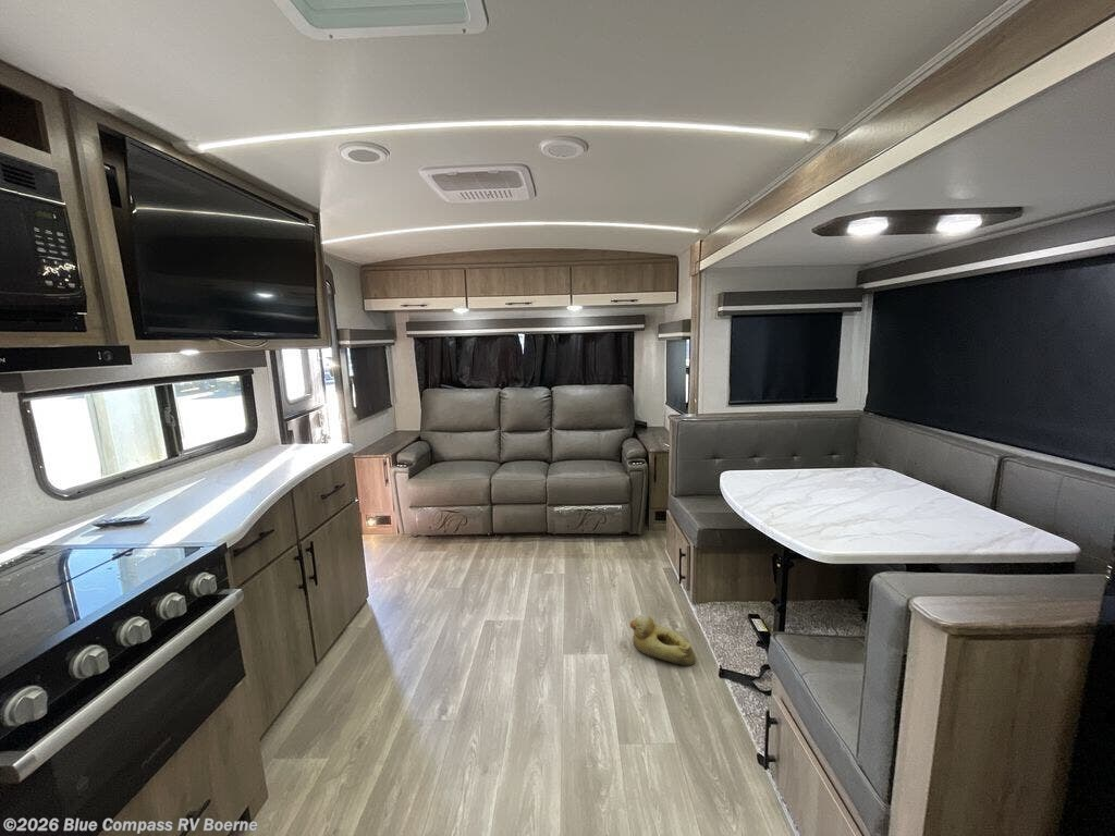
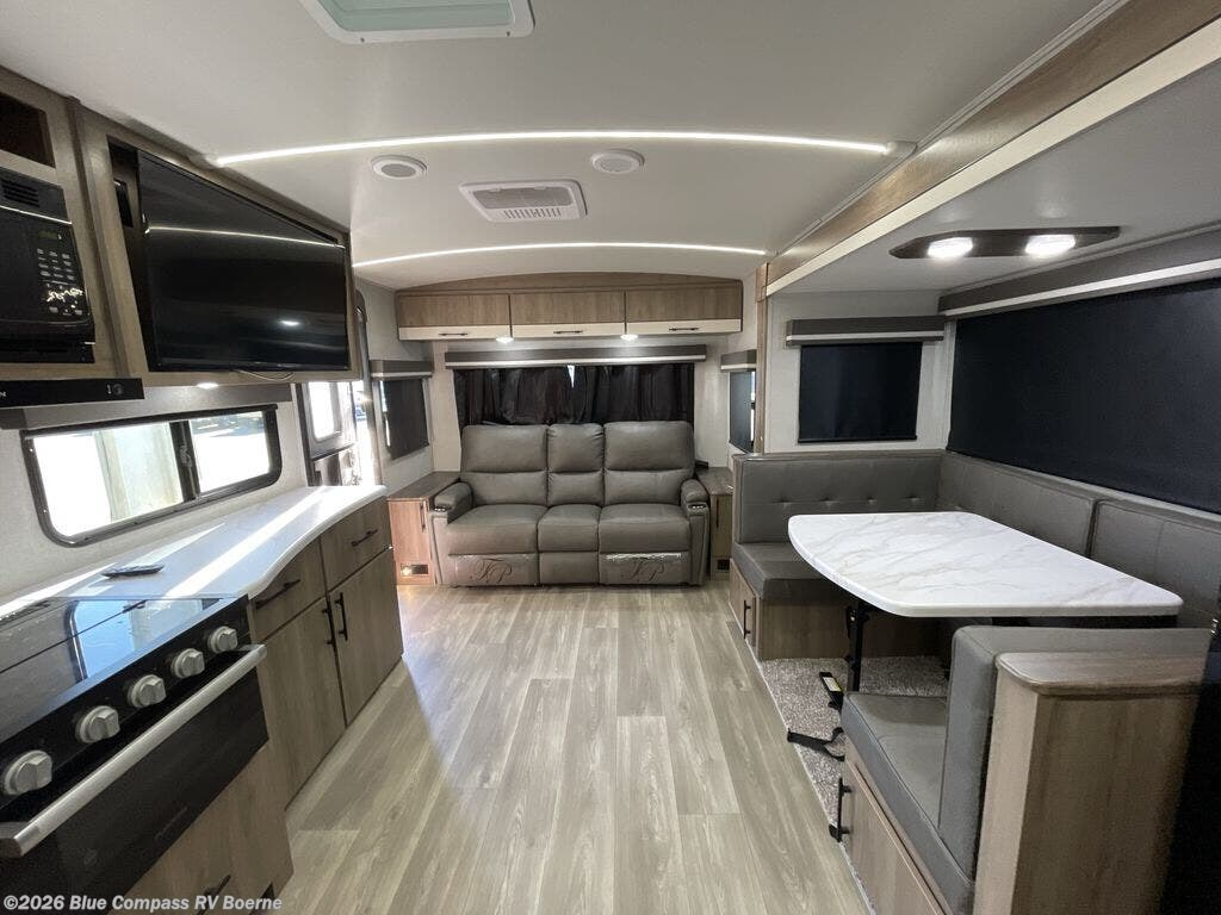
- rubber duck [628,613,696,667]
